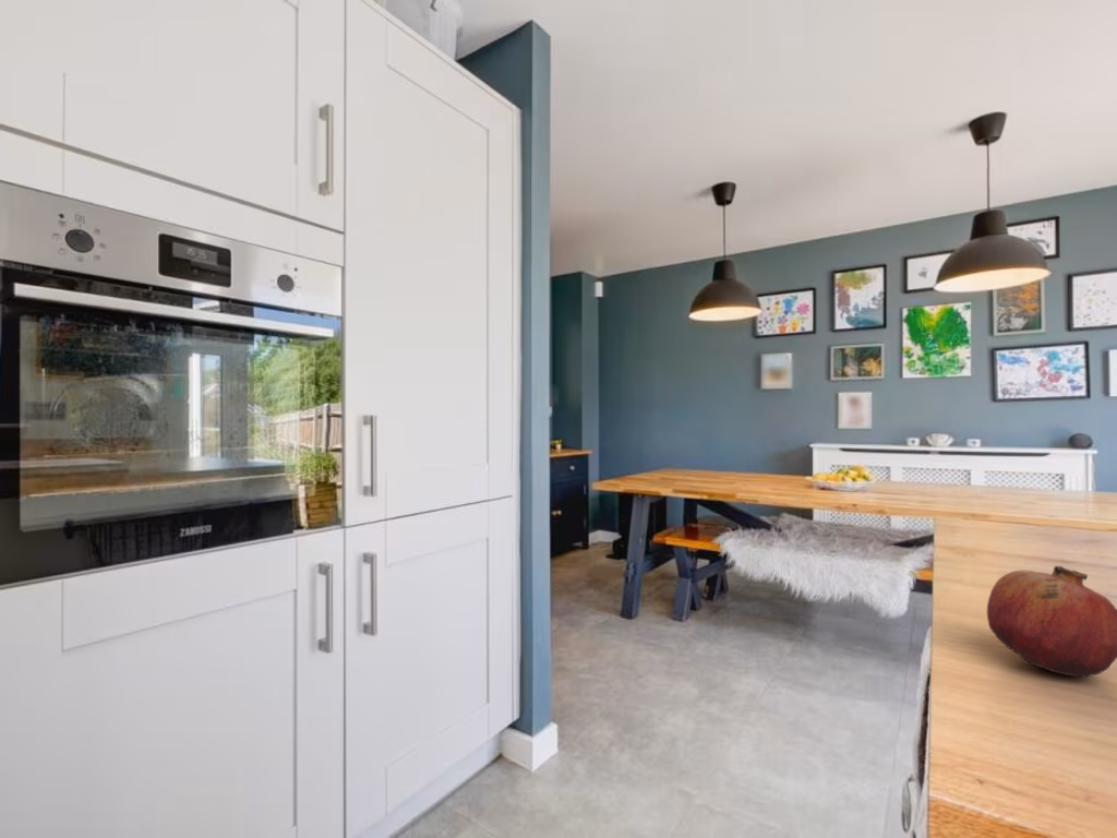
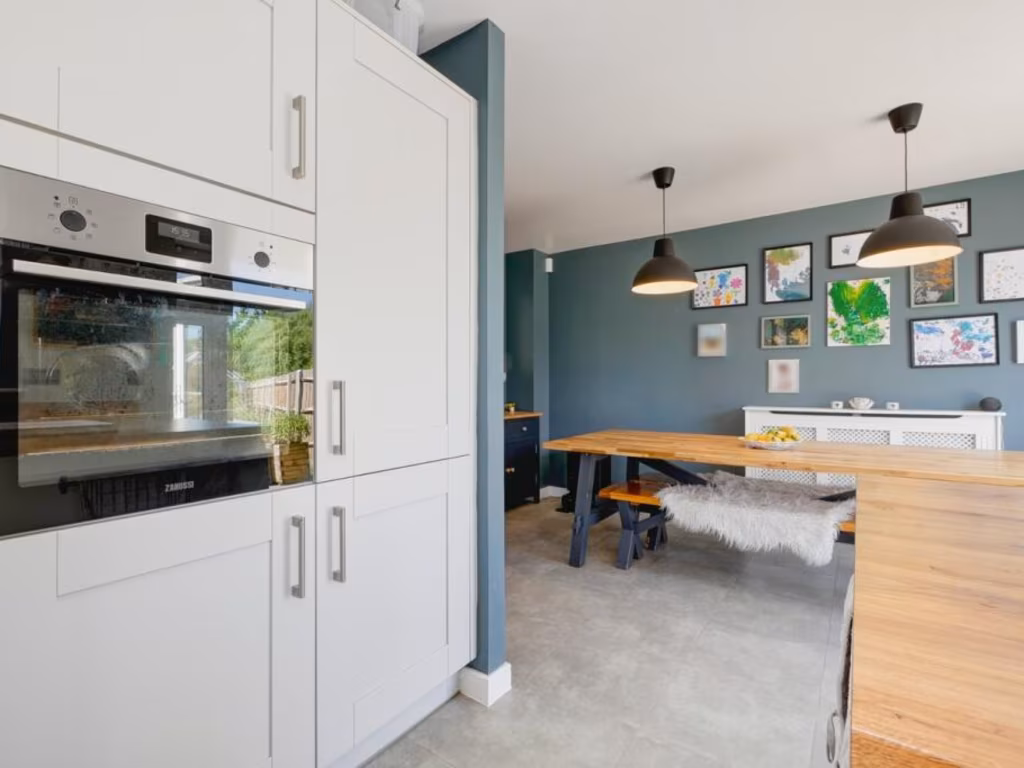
- fruit [986,565,1117,679]
